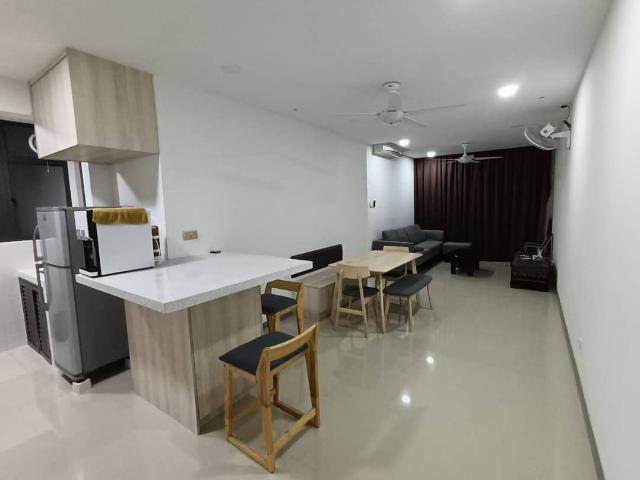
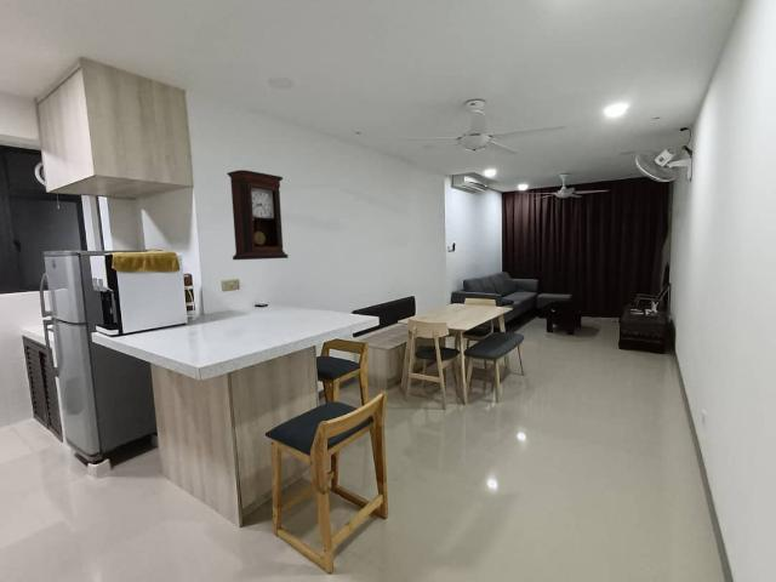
+ pendulum clock [226,169,290,261]
